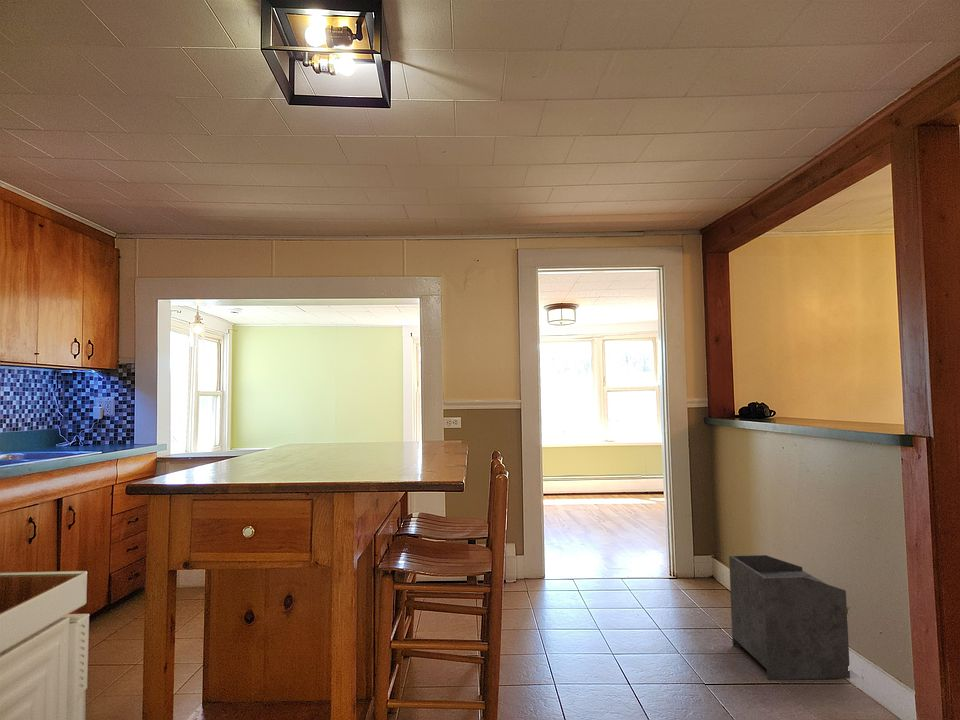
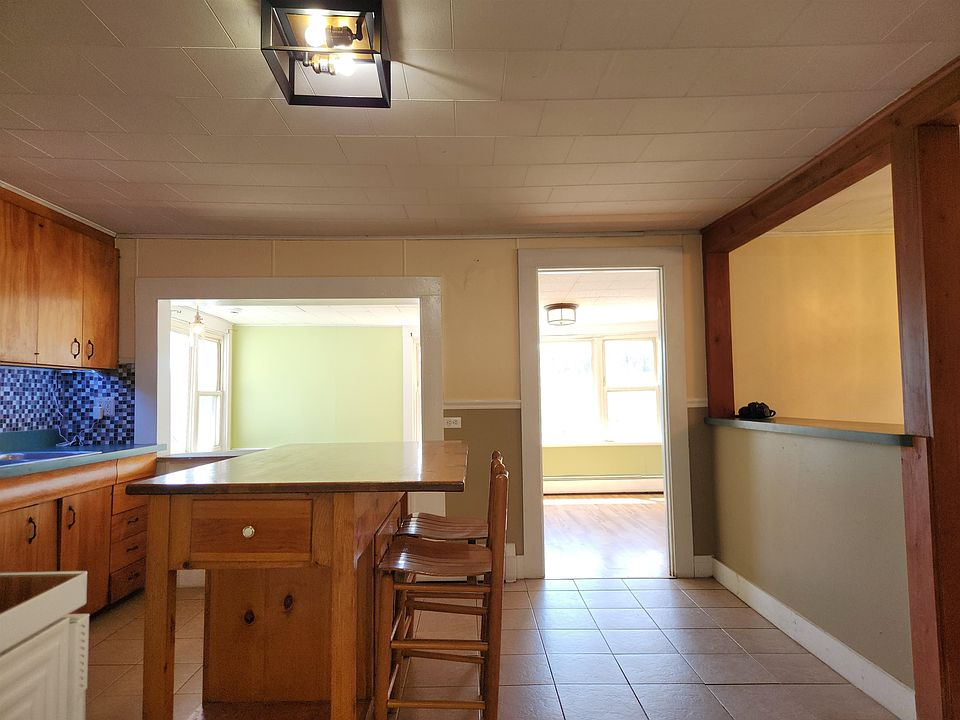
- waste basket [728,554,851,681]
